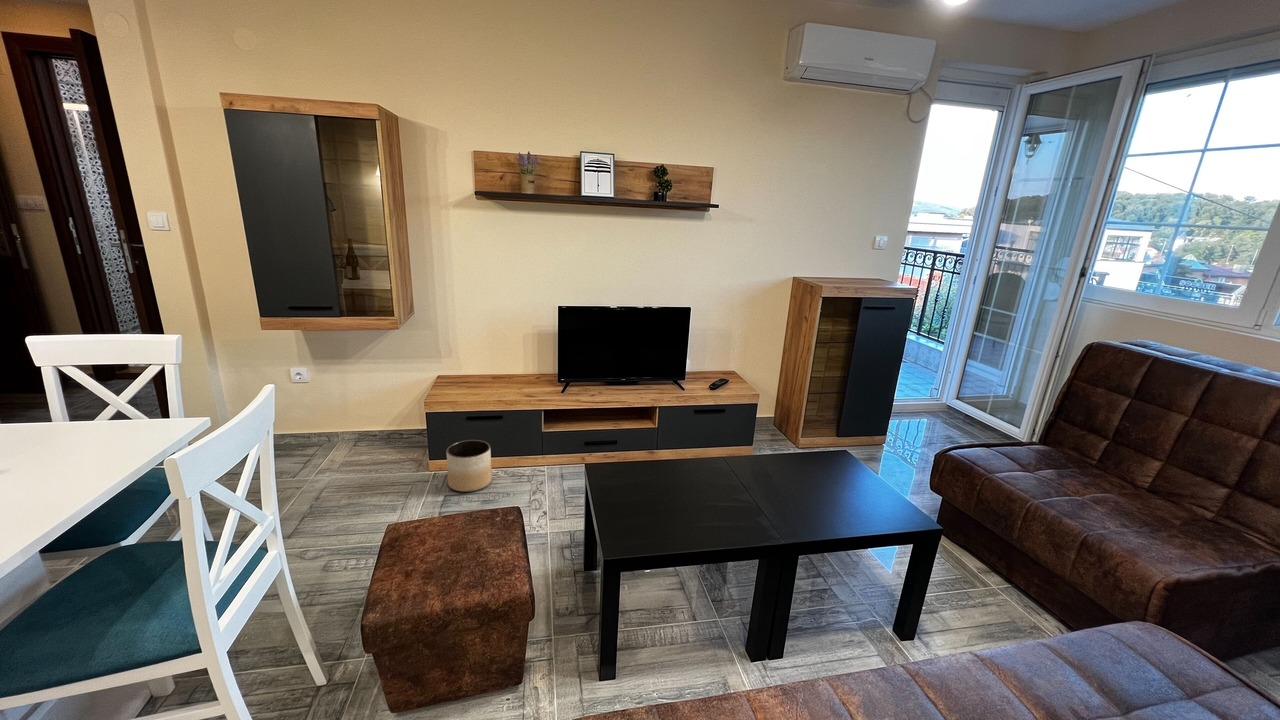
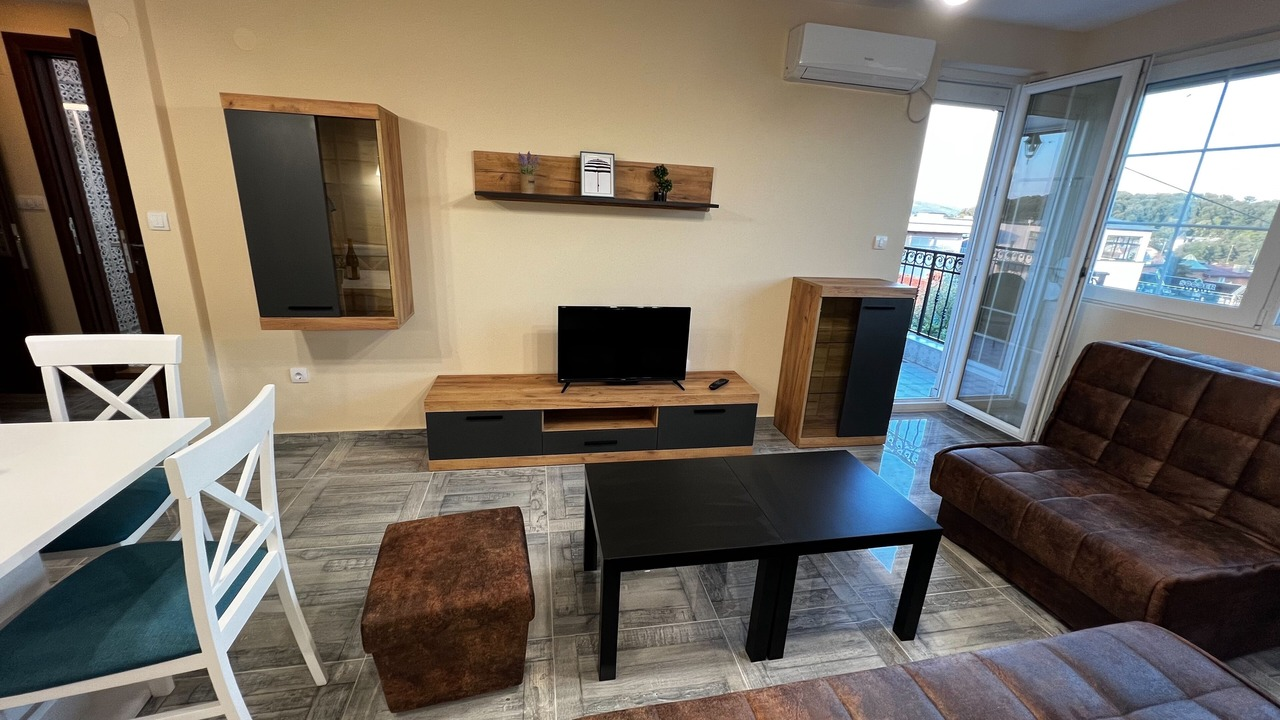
- planter [446,439,493,493]
